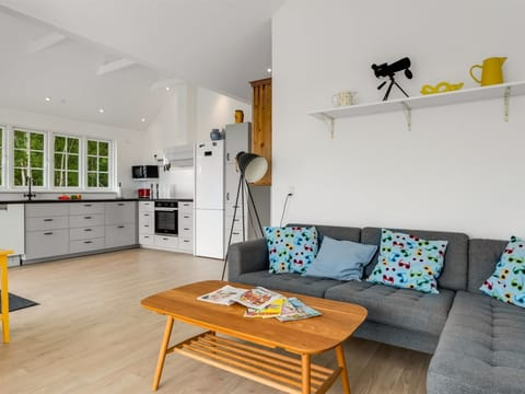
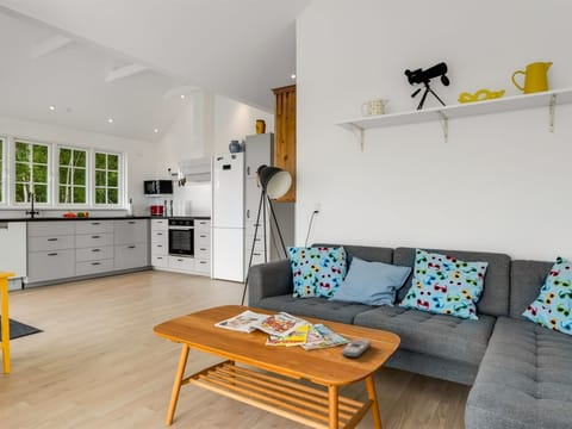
+ remote control [341,337,372,359]
